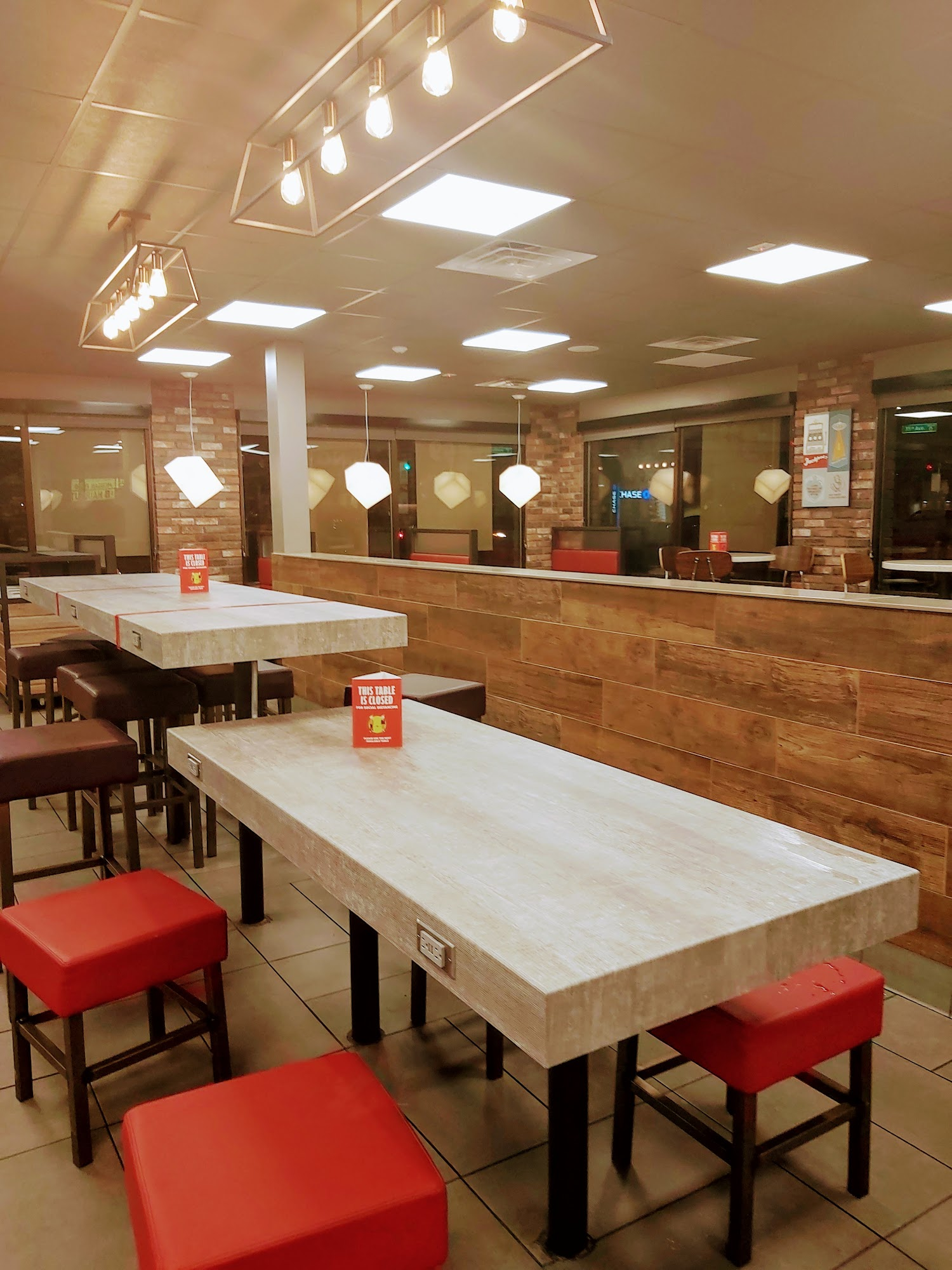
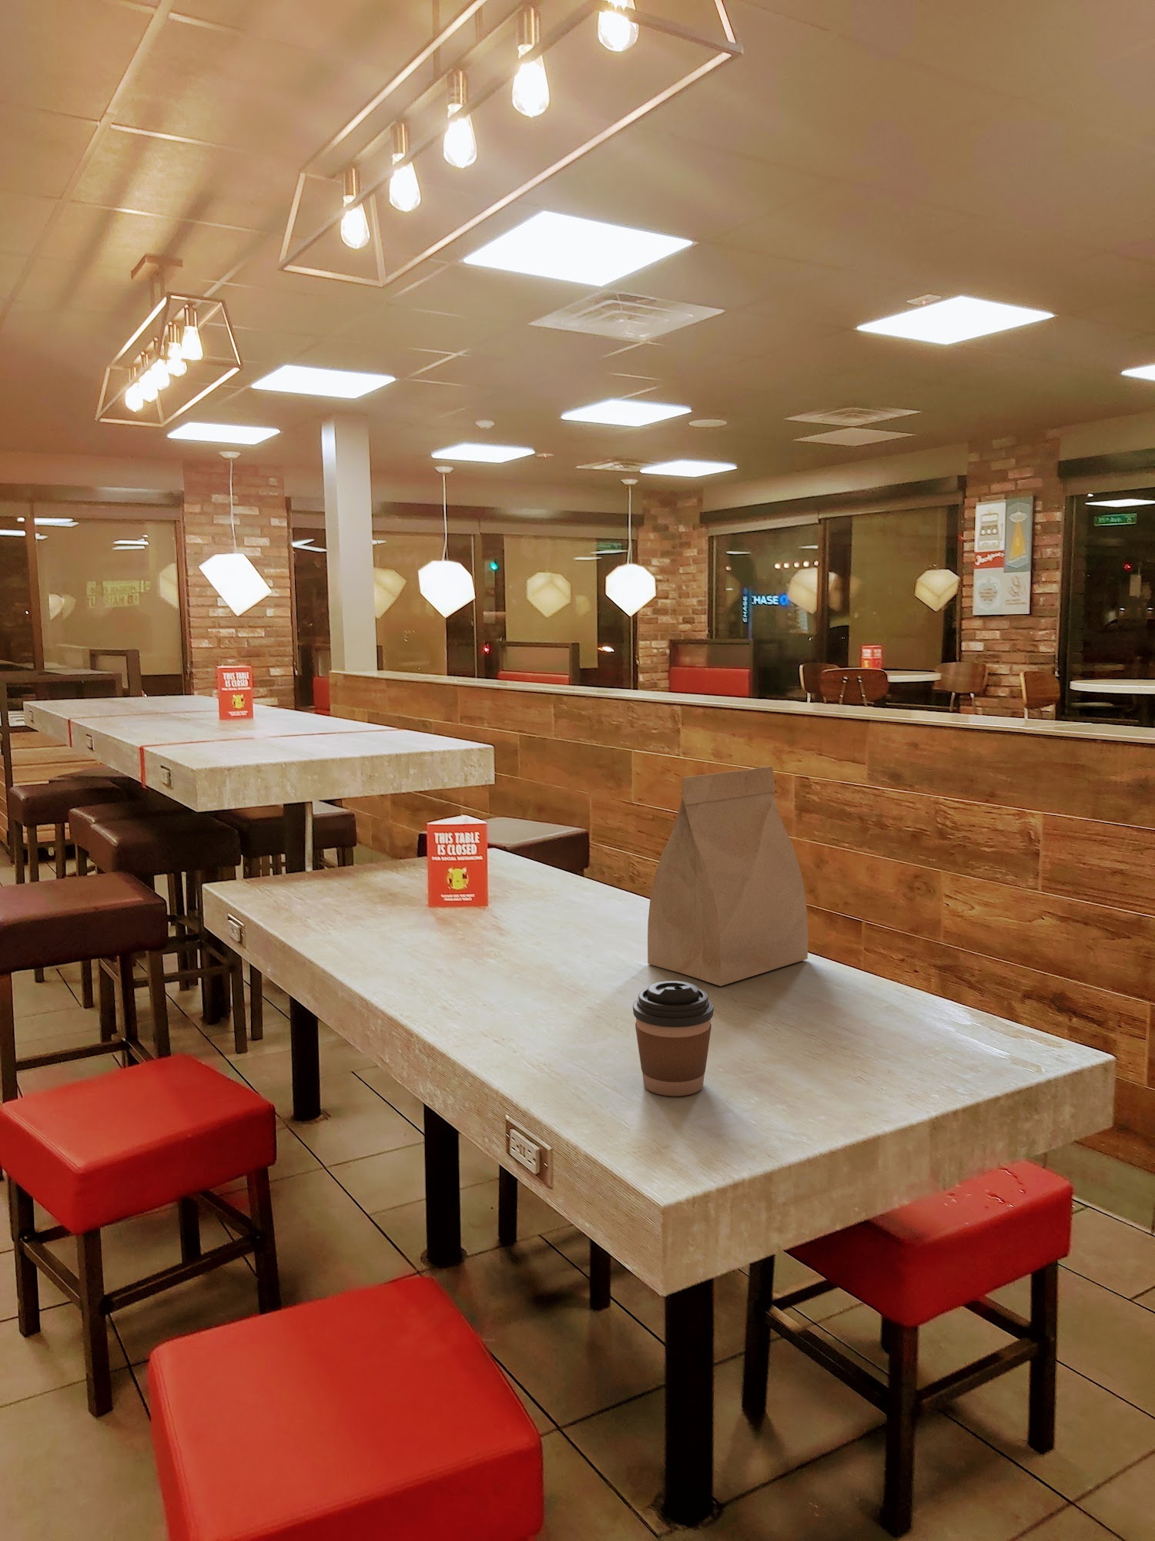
+ coffee cup [632,980,715,1097]
+ paper bag [647,766,808,986]
